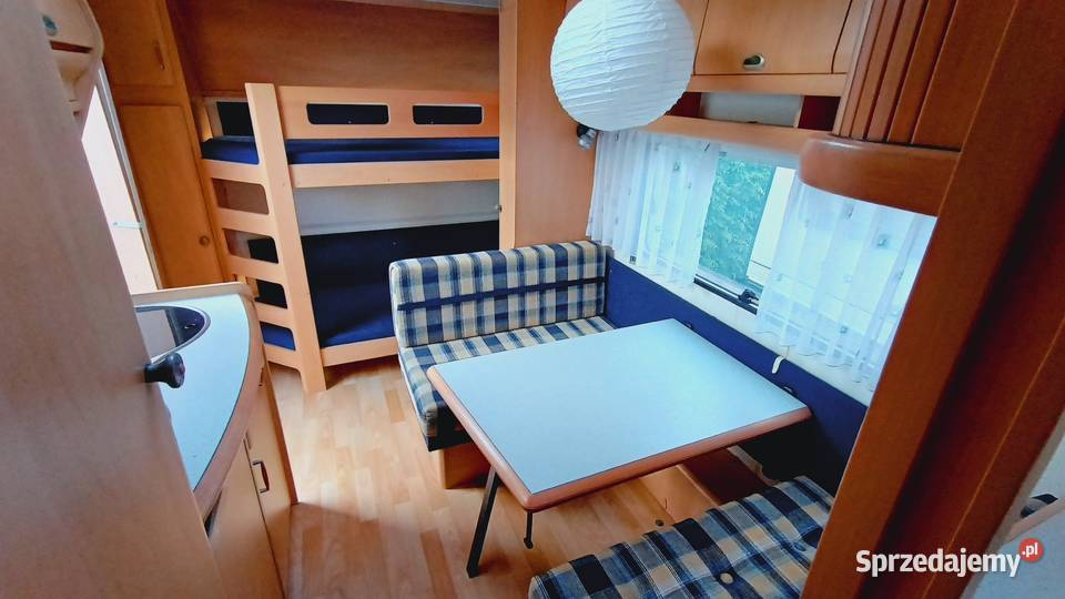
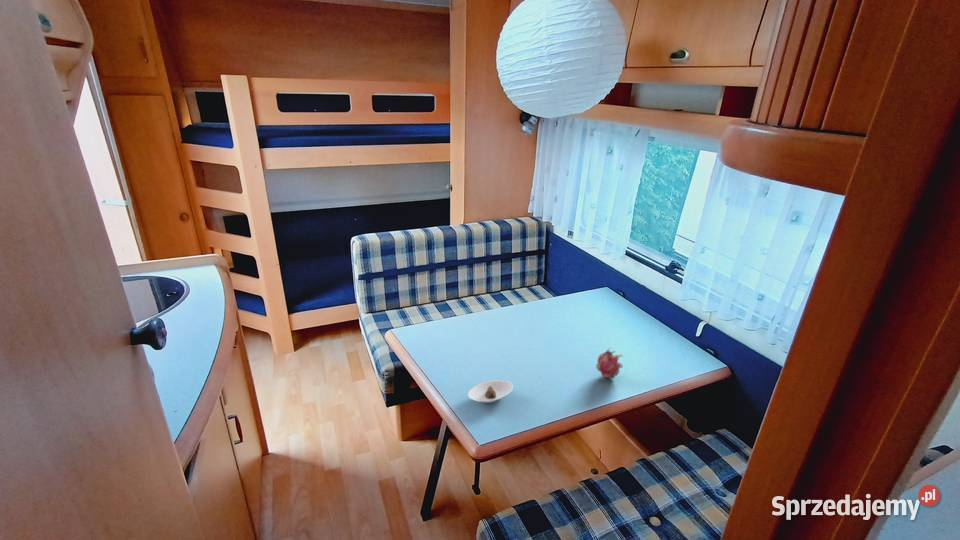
+ saucer [467,379,514,404]
+ fruit [595,347,624,380]
